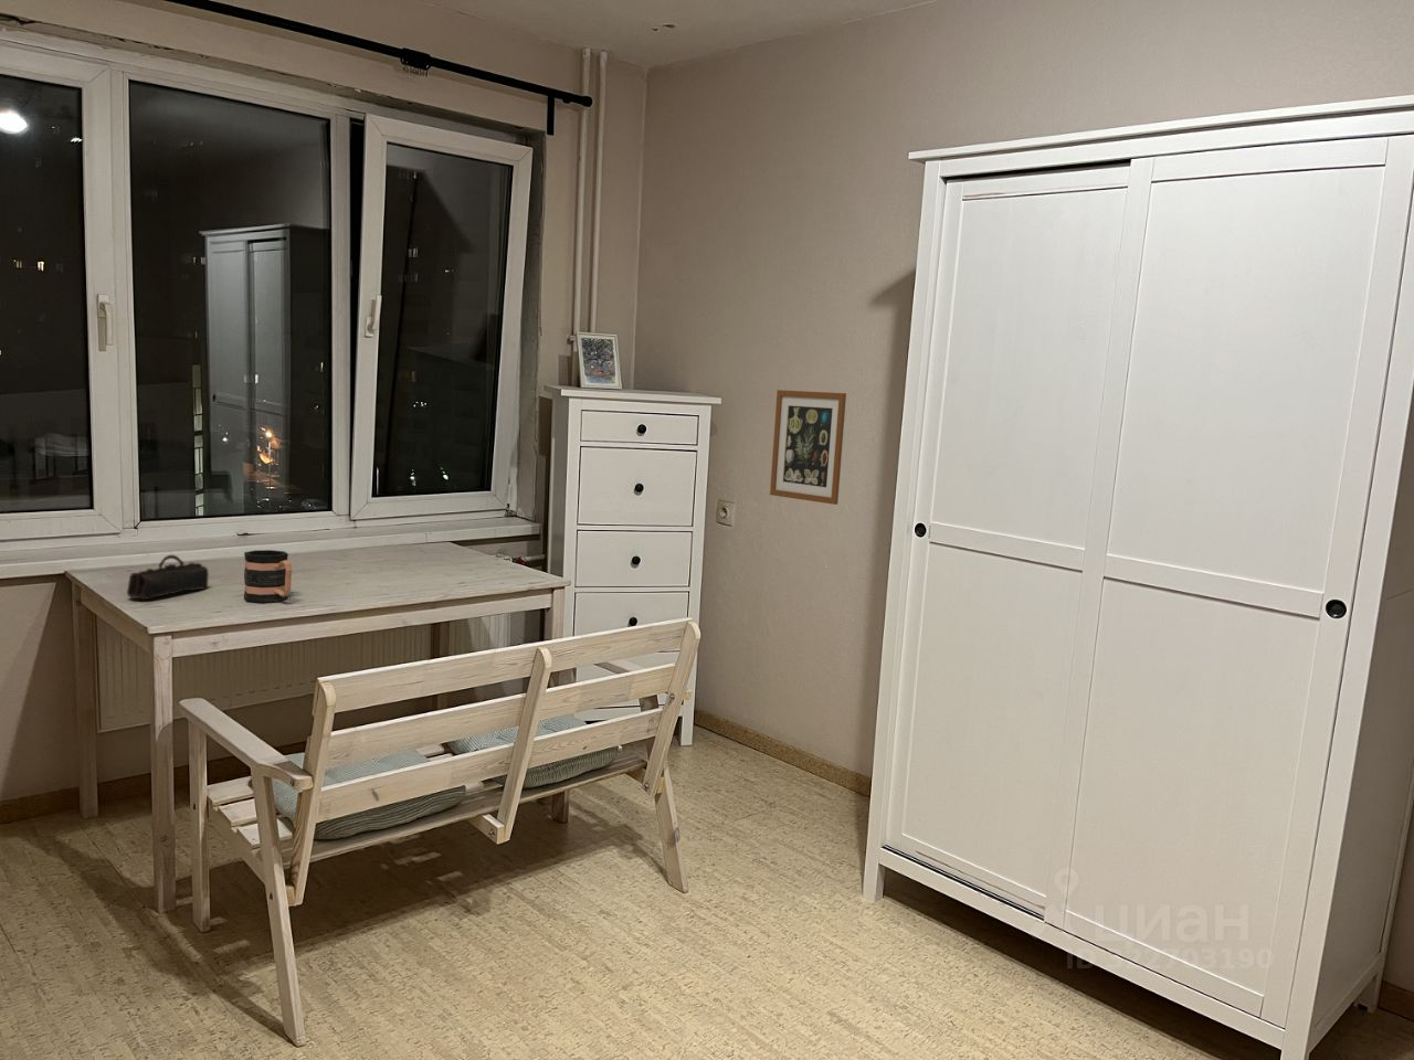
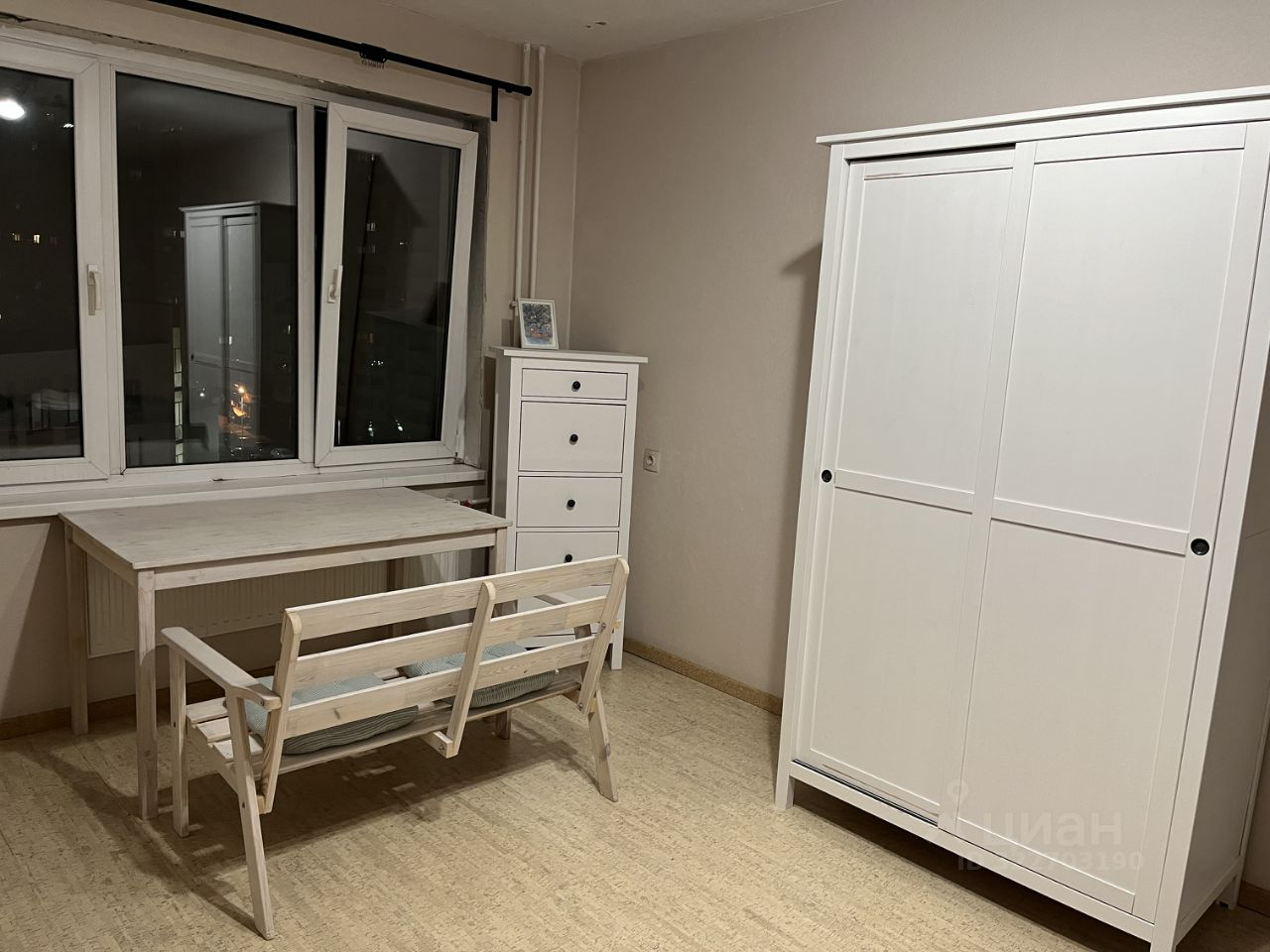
- mug [243,549,293,603]
- pencil case [126,553,210,600]
- wall art [769,389,847,506]
